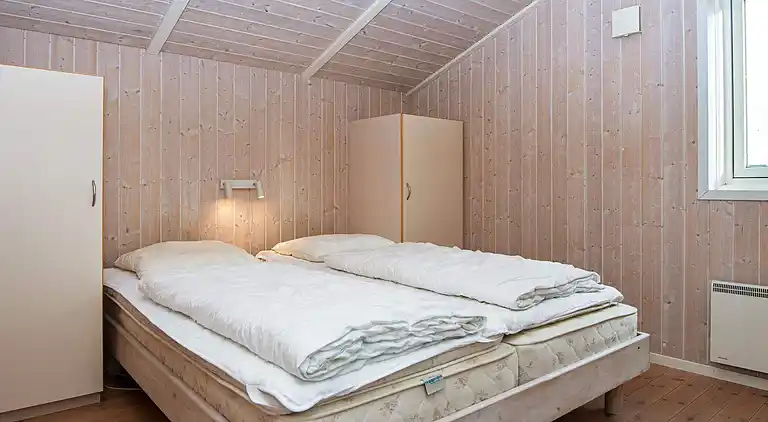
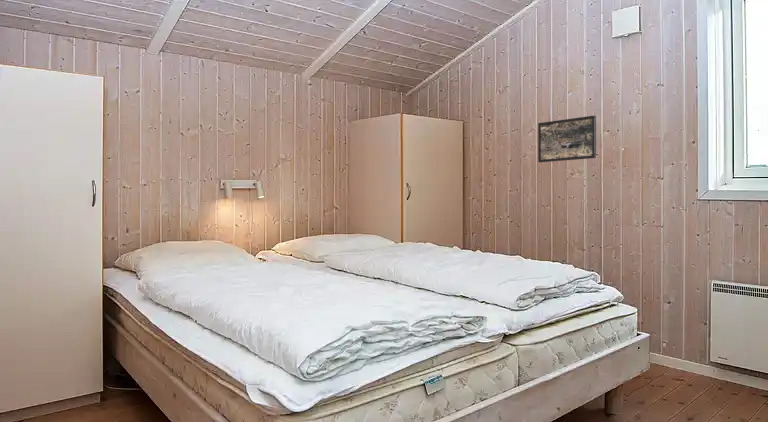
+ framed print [537,115,597,163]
